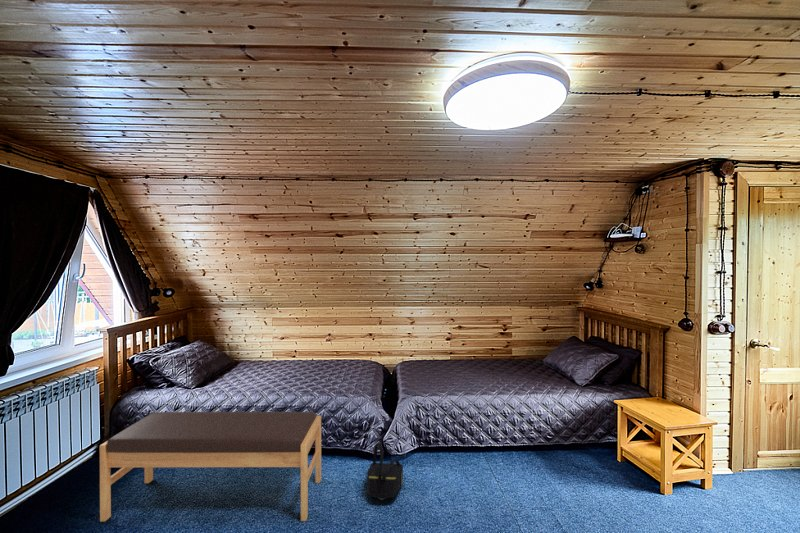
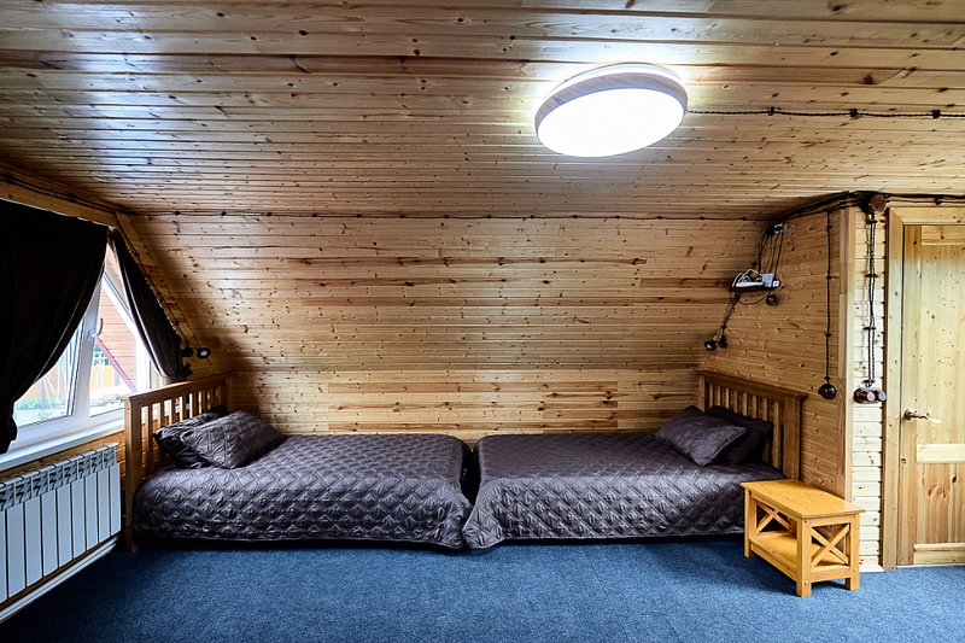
- bench [99,411,322,522]
- backpack [366,442,404,501]
